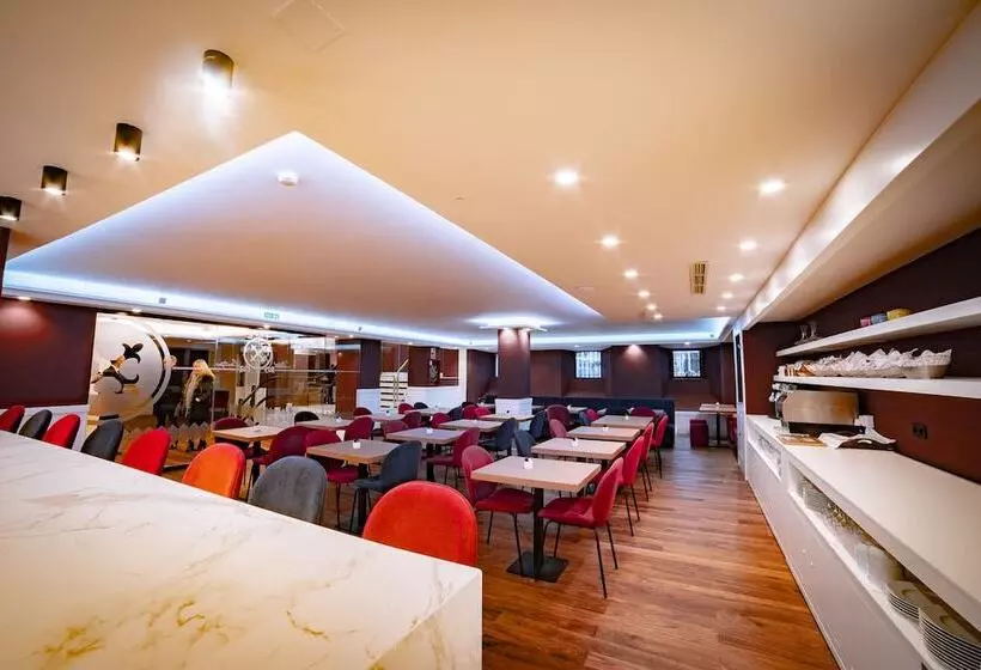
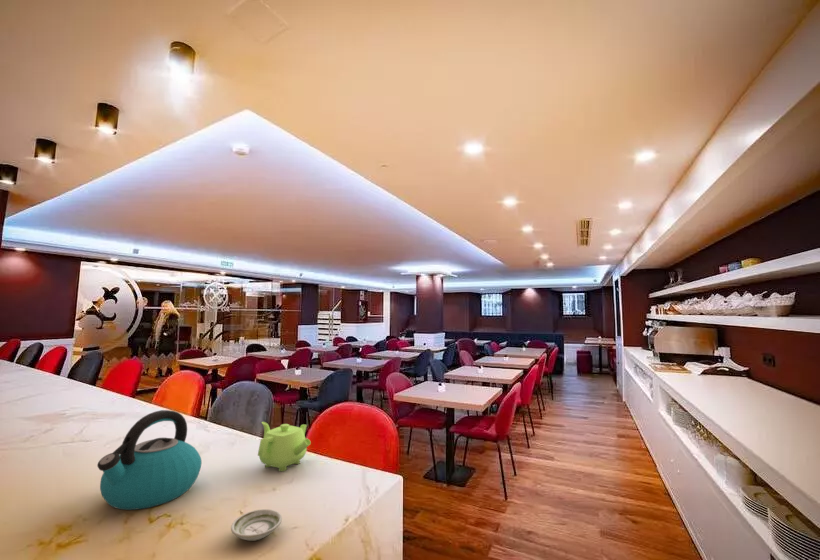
+ teapot [257,421,312,472]
+ saucer [230,508,283,542]
+ kettle [96,409,203,511]
